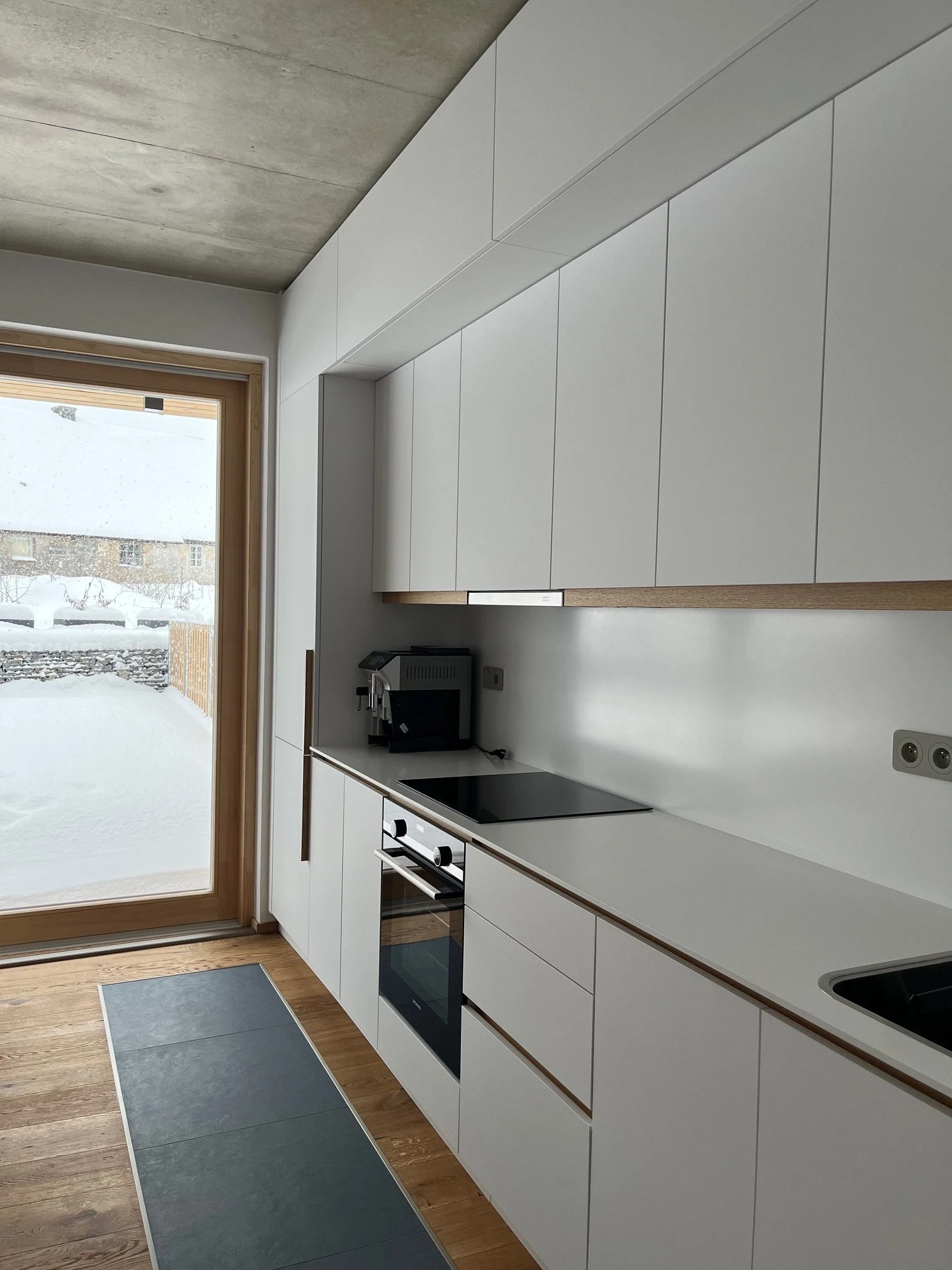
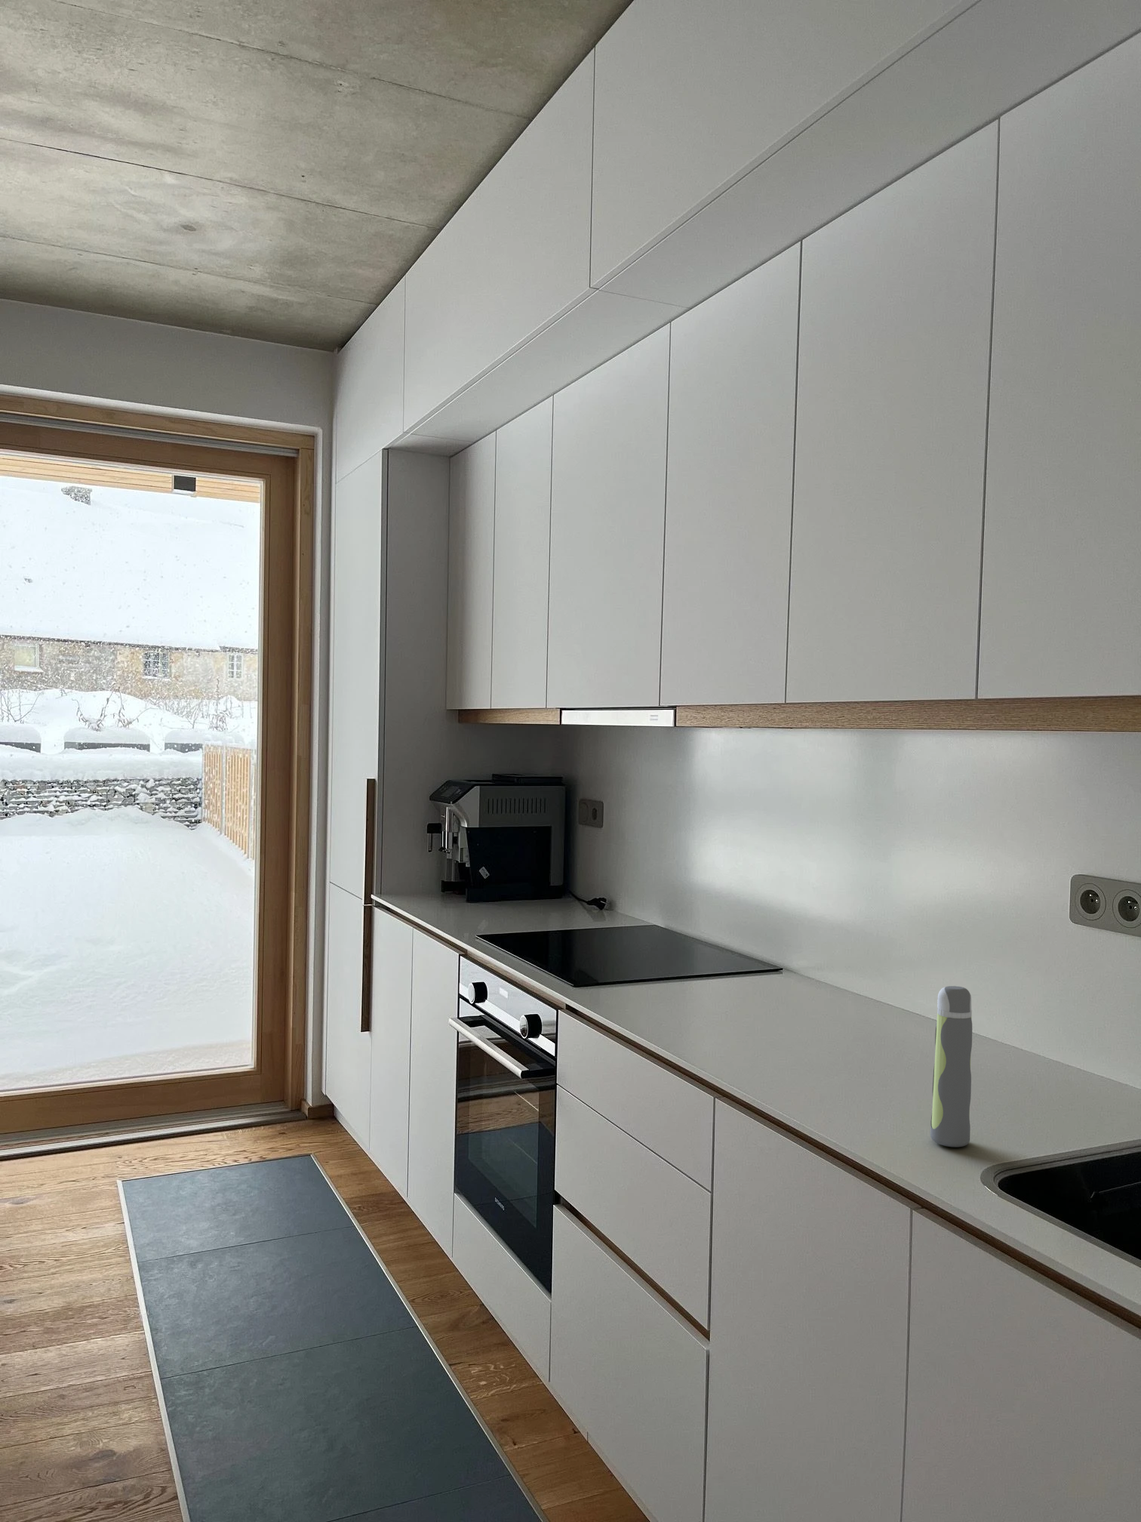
+ spray bottle [930,985,973,1148]
